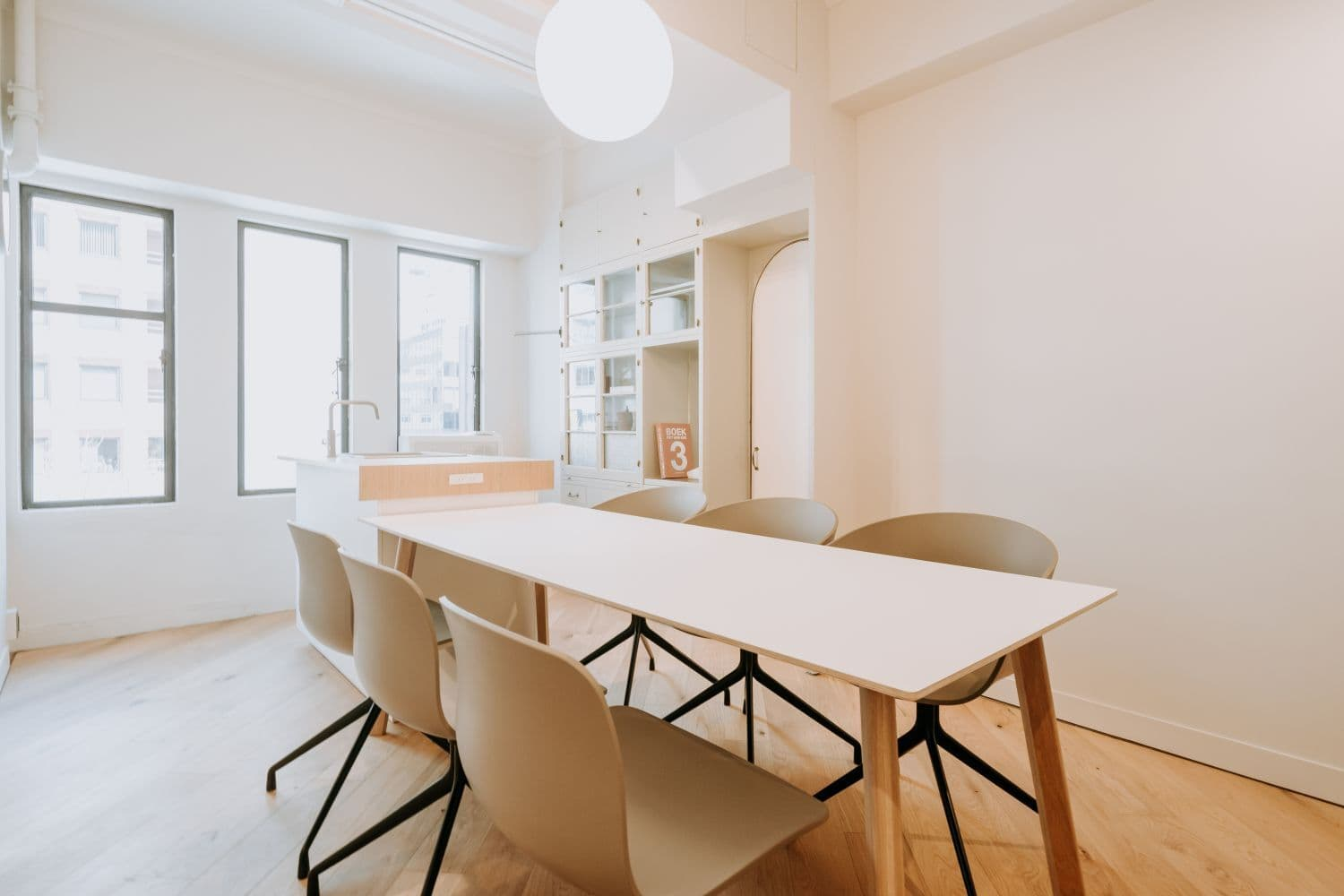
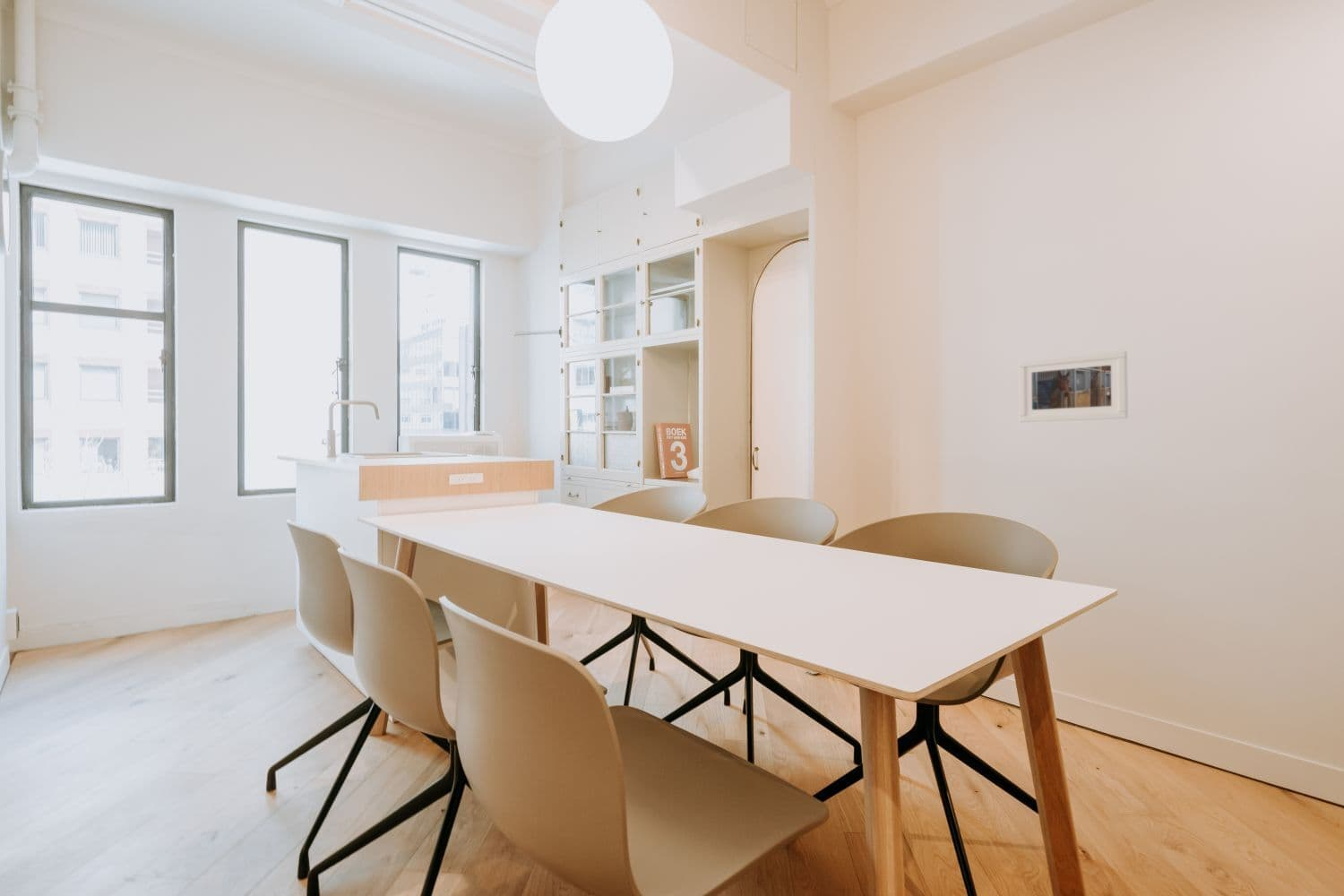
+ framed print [1018,350,1129,423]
